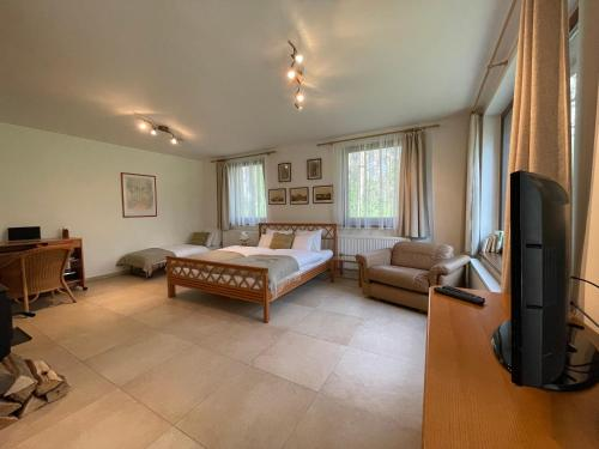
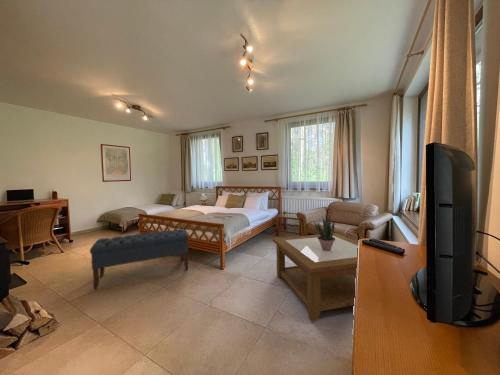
+ bench [89,228,190,291]
+ coffee table [272,232,359,323]
+ potted plant [314,215,335,251]
